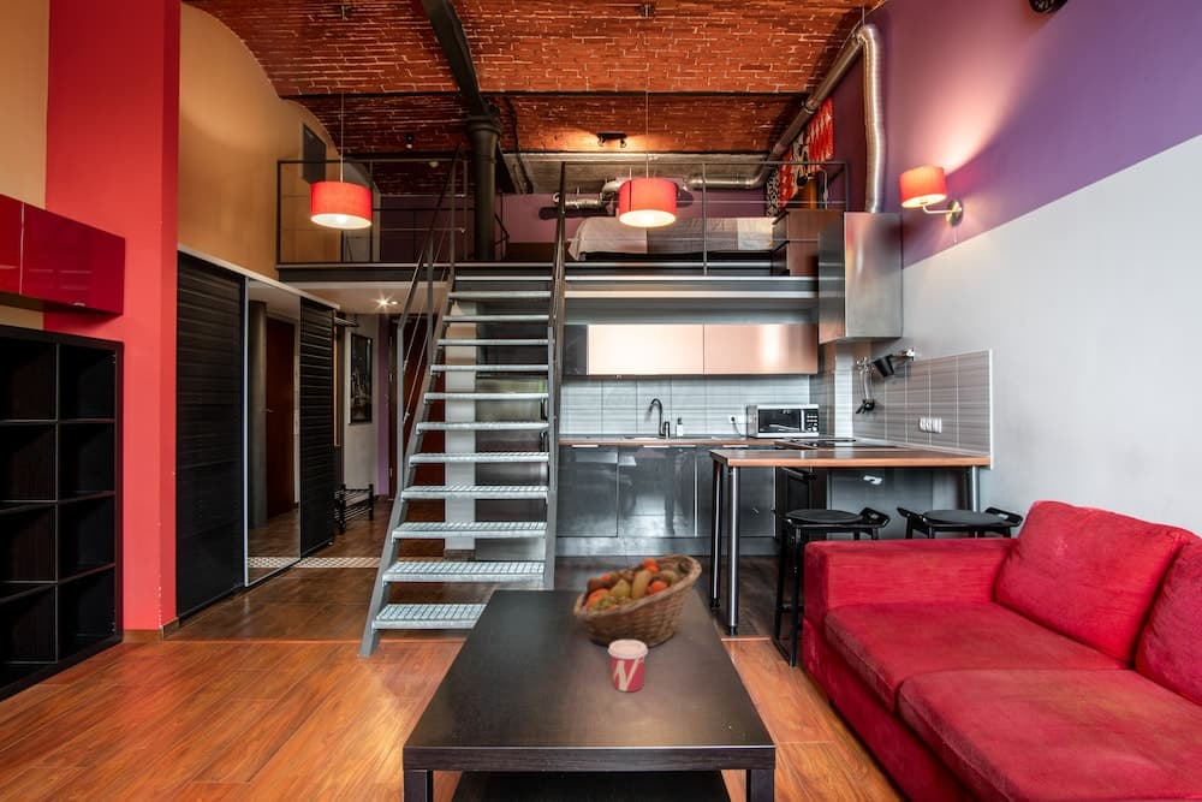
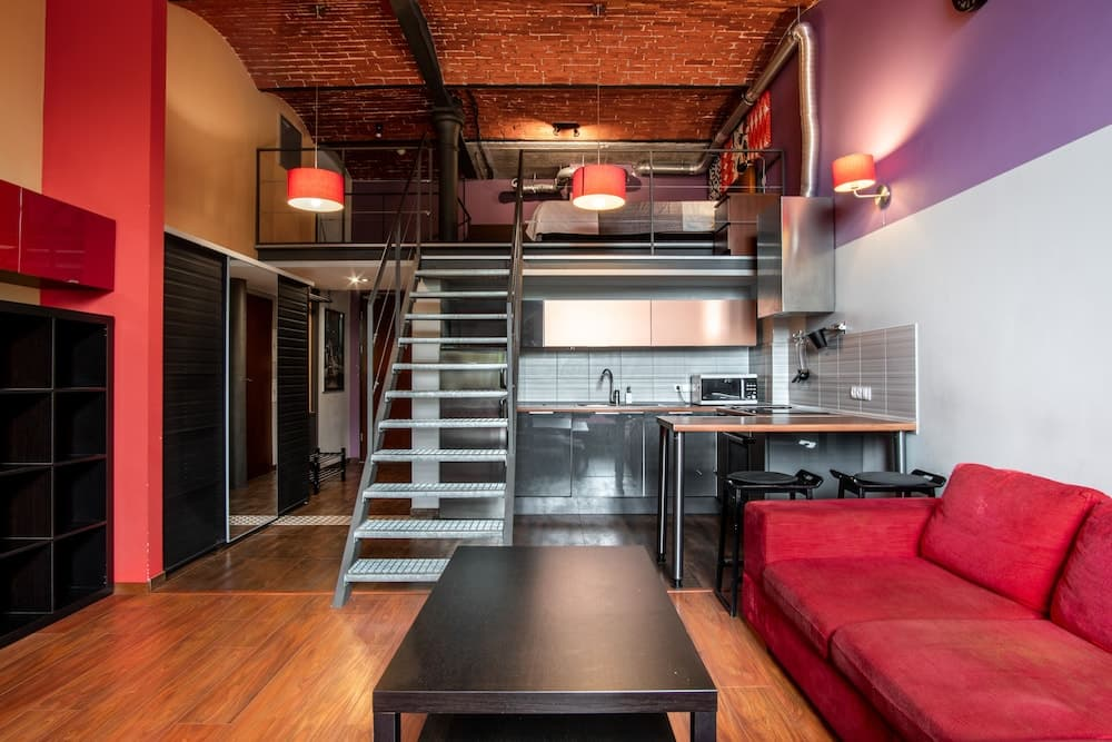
- fruit basket [572,553,703,649]
- cup [607,640,649,693]
